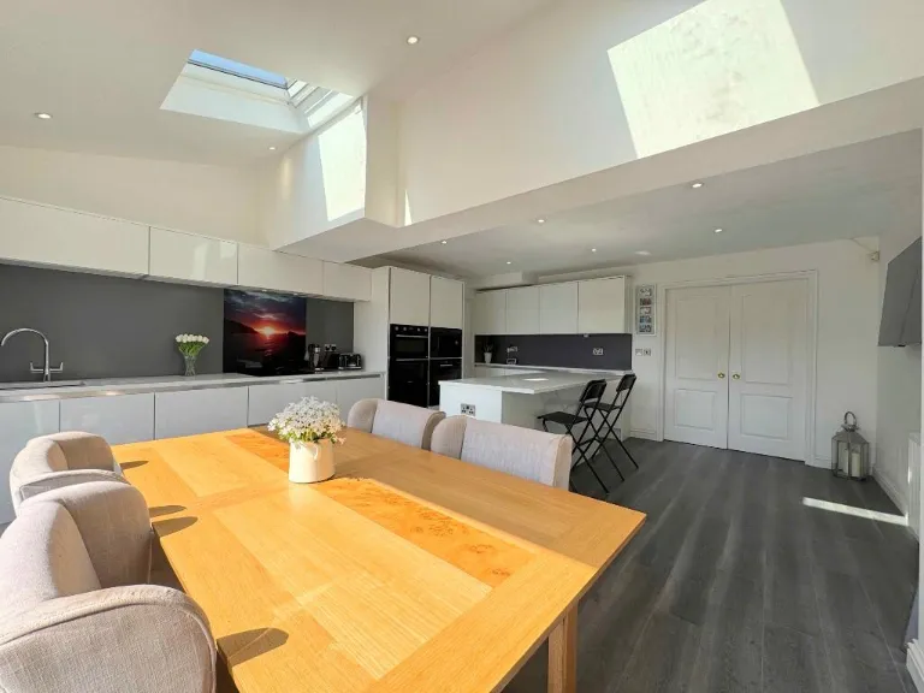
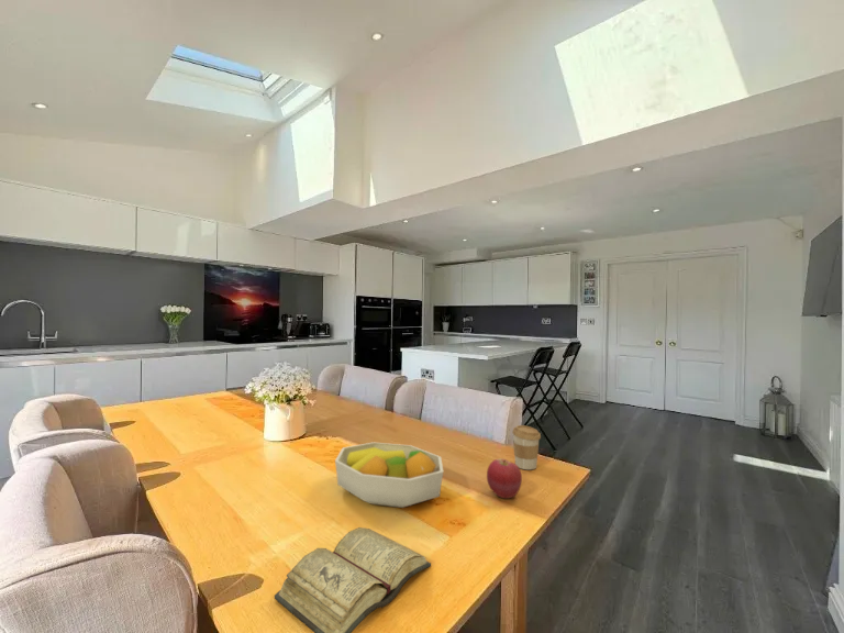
+ diary [274,526,432,633]
+ apple [486,457,523,499]
+ fruit bowl [334,441,444,509]
+ coffee cup [511,424,542,470]
